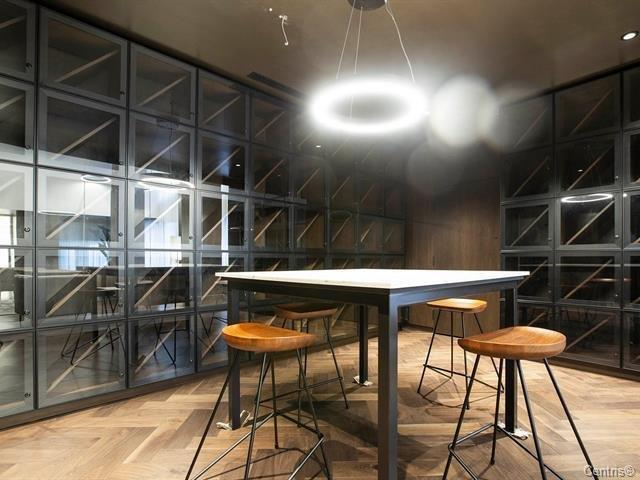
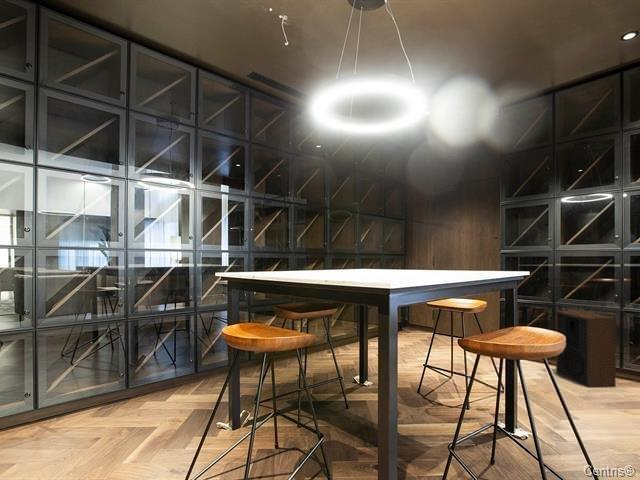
+ speaker [555,309,617,389]
